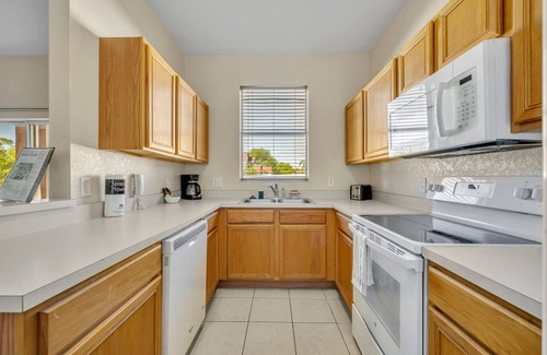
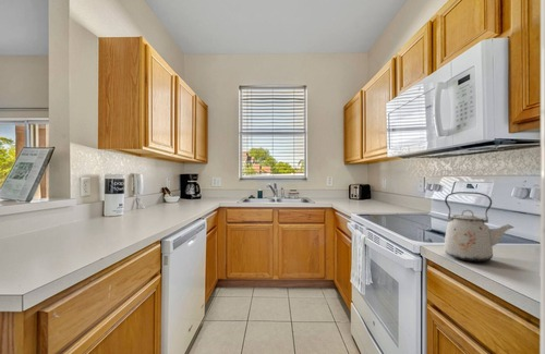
+ kettle [443,191,514,263]
